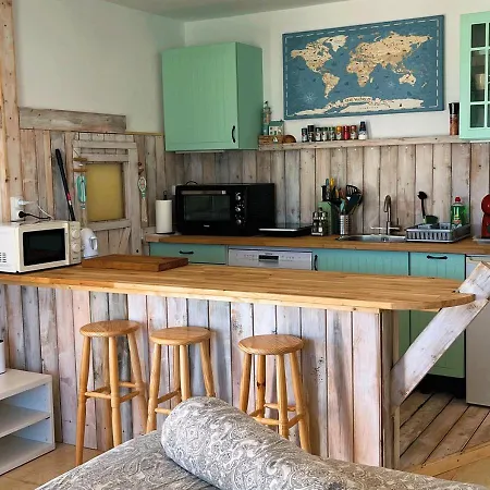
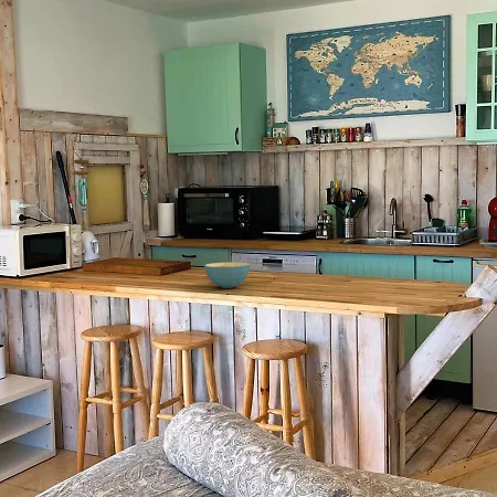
+ cereal bowl [203,262,251,289]
